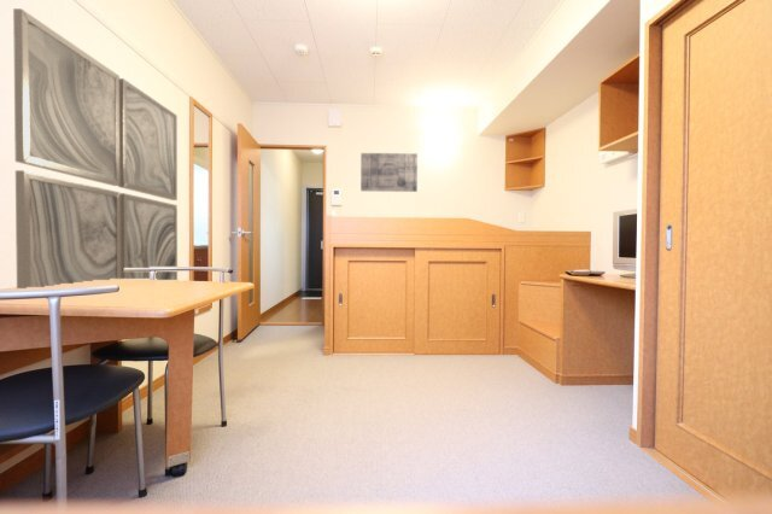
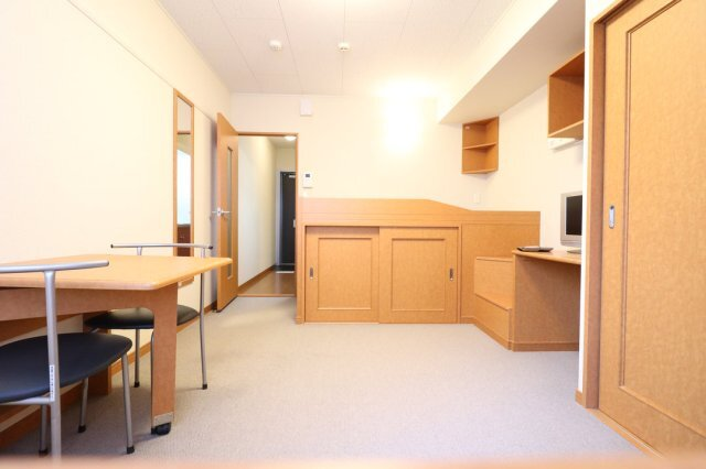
- wall art [12,7,179,290]
- wall art [359,152,419,193]
